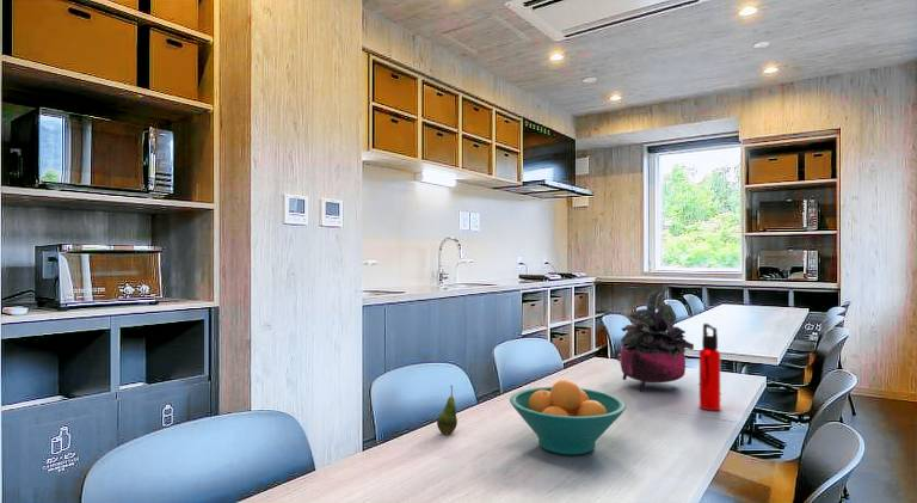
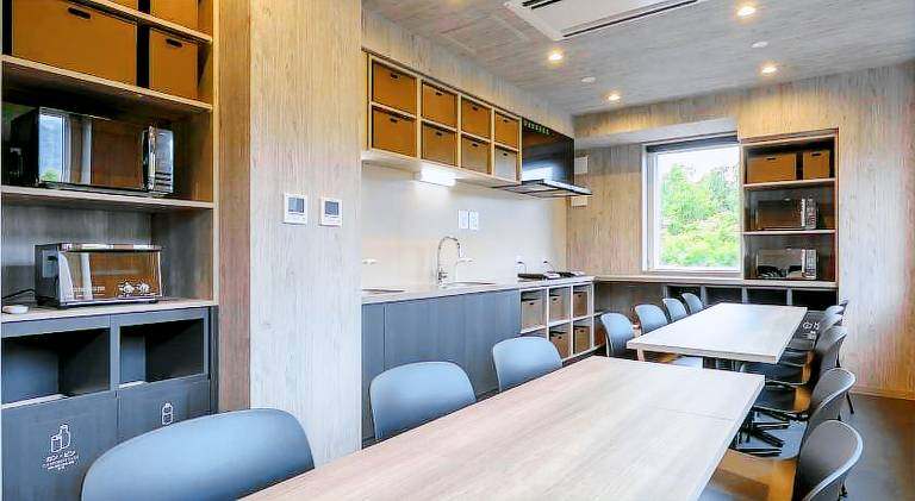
- fruit [436,385,458,435]
- water bottle [698,321,721,412]
- fruit bowl [509,379,627,456]
- potted plant [616,287,695,392]
